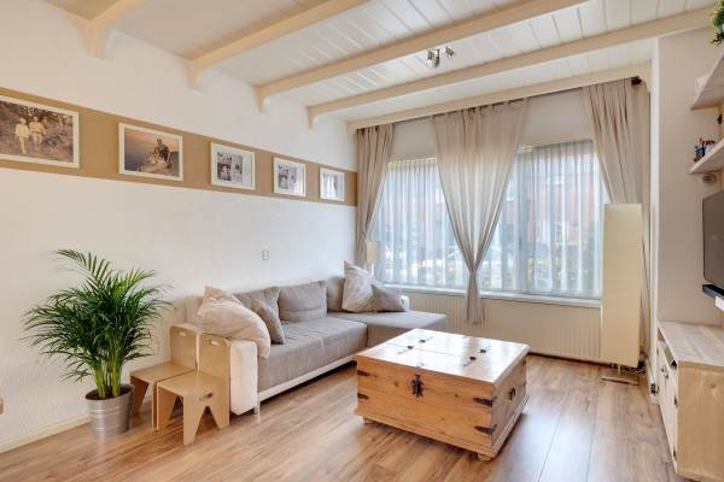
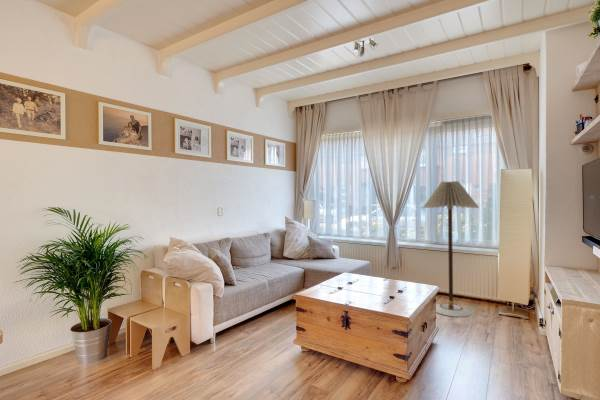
+ floor lamp [422,180,480,318]
